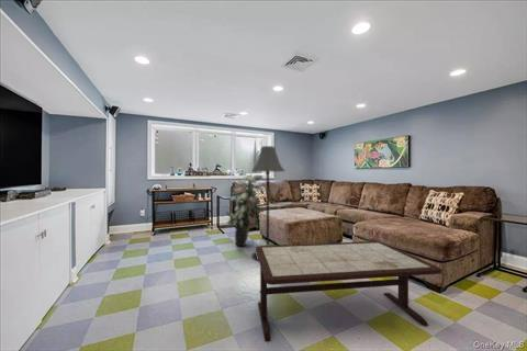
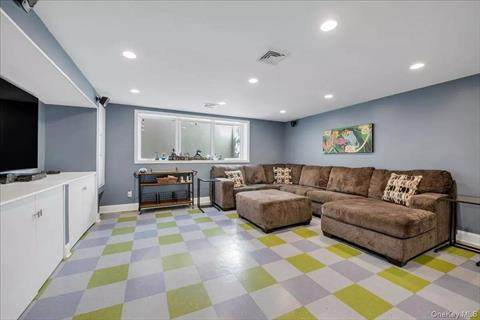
- coffee table [255,240,442,342]
- indoor plant [225,170,266,248]
- floor lamp [250,145,287,262]
